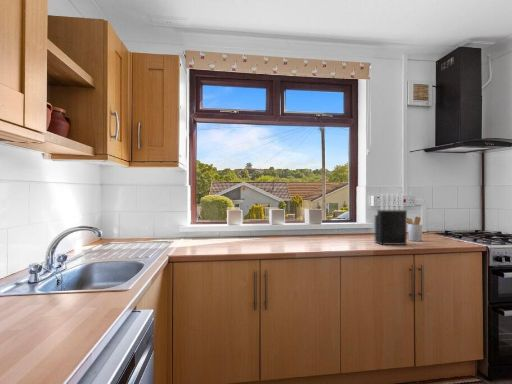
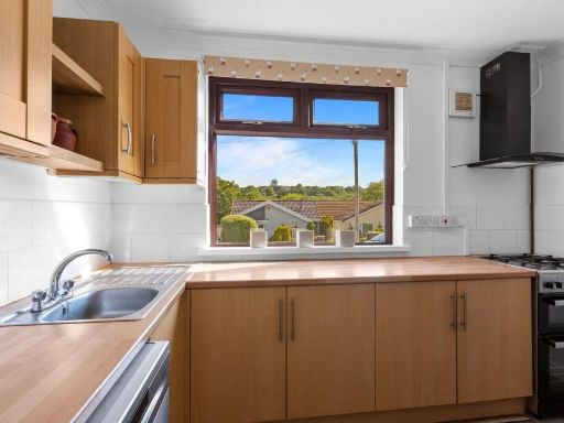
- knife block [374,192,408,246]
- utensil holder [407,216,424,242]
